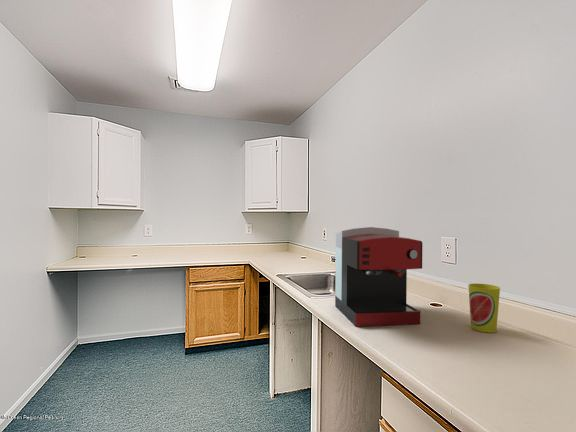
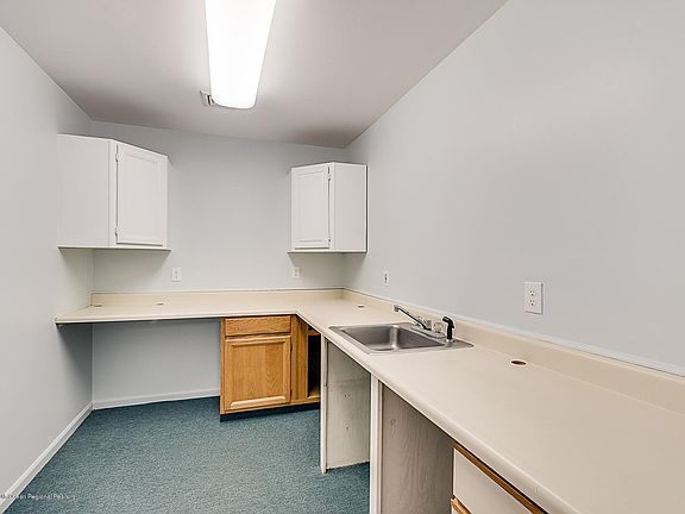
- coffee maker [334,226,423,327]
- cup [467,283,501,334]
